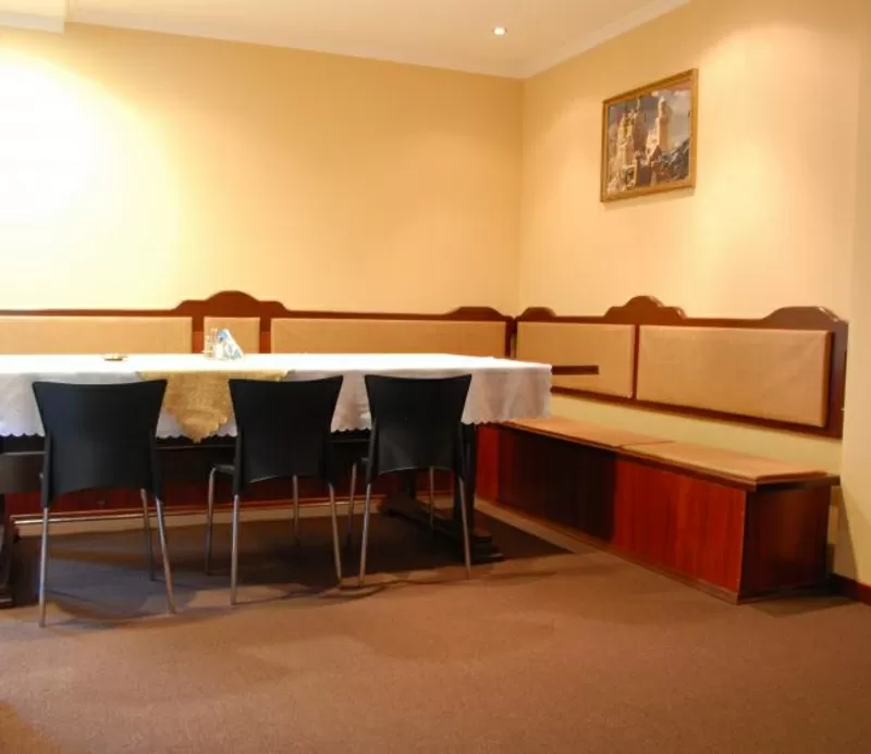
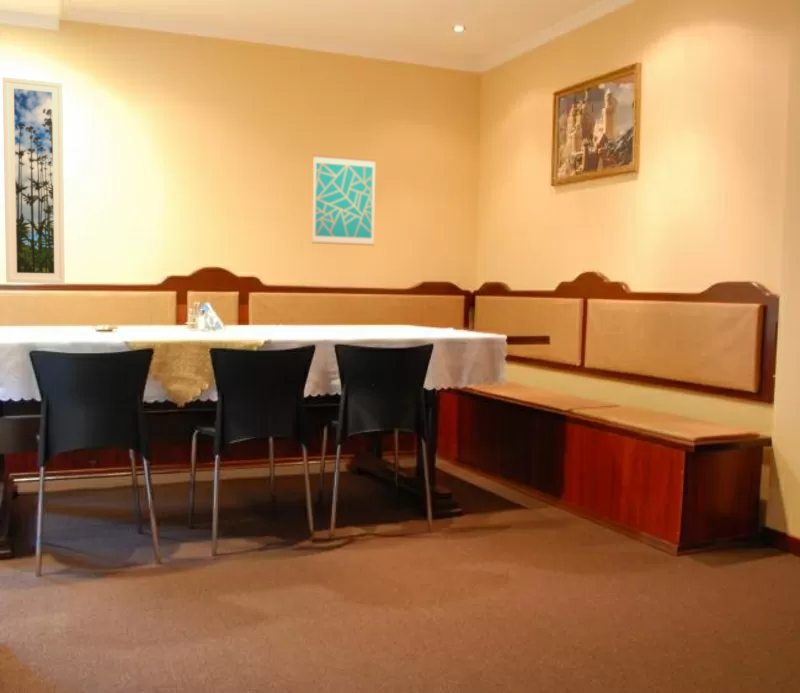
+ wall art [311,154,377,247]
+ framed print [2,76,66,284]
